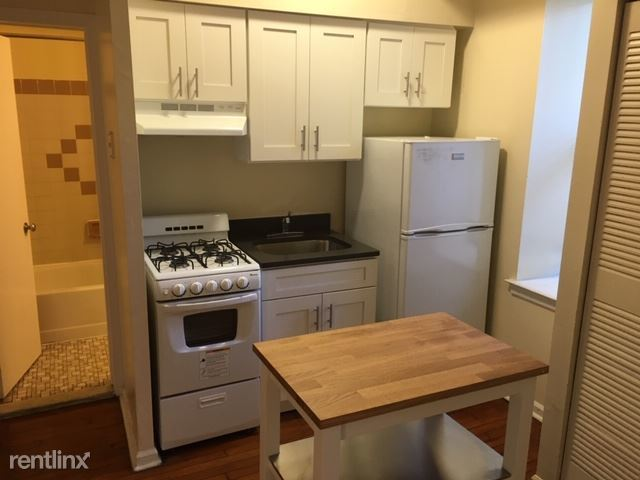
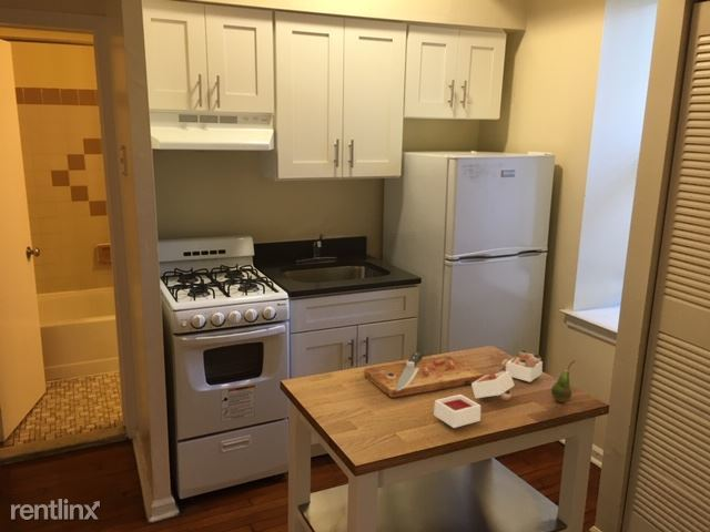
+ cutting board [363,349,544,429]
+ fruit [550,359,576,403]
